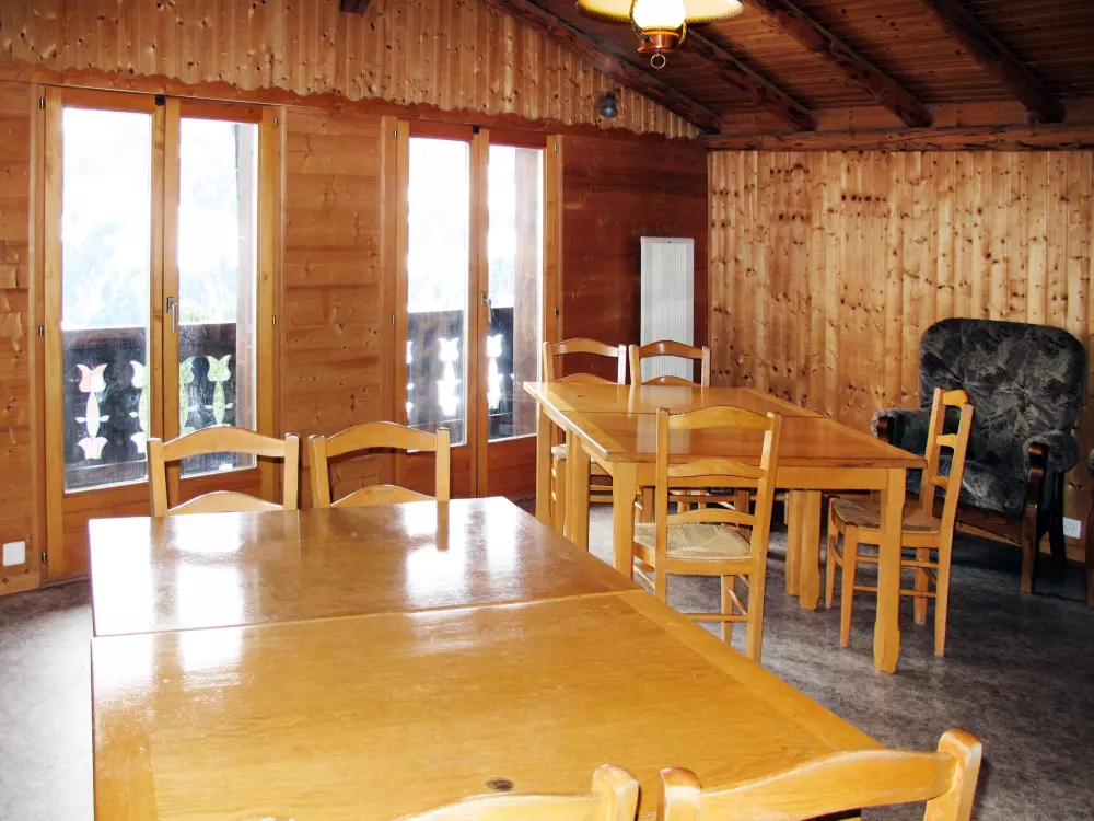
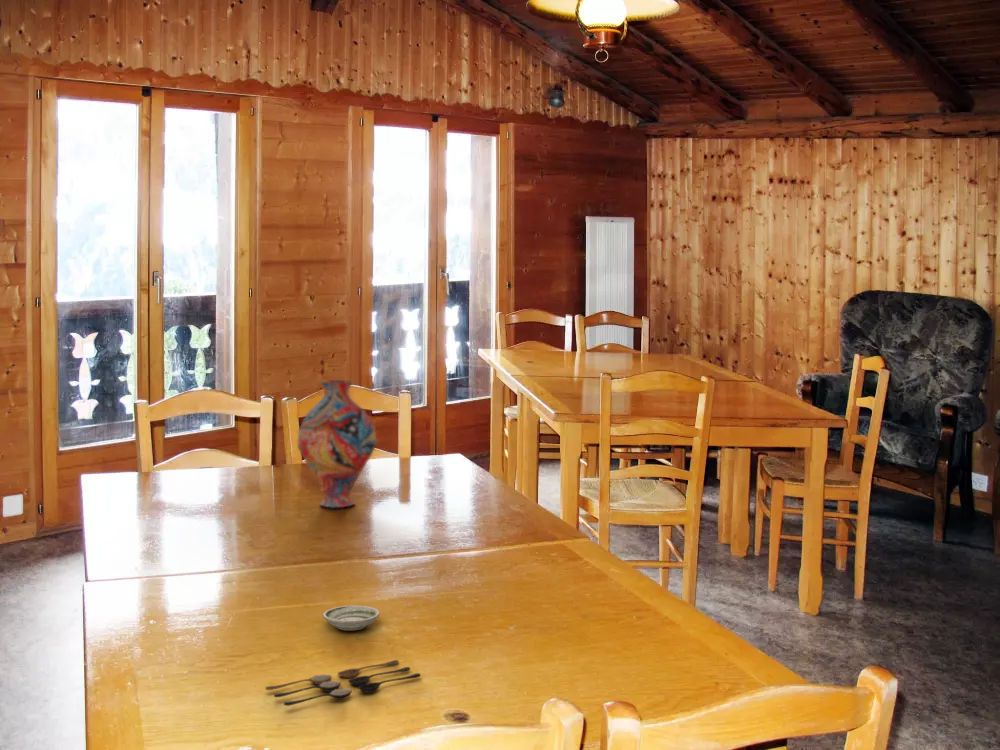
+ spoon [265,659,422,707]
+ vase [296,379,377,508]
+ saucer [322,604,381,631]
